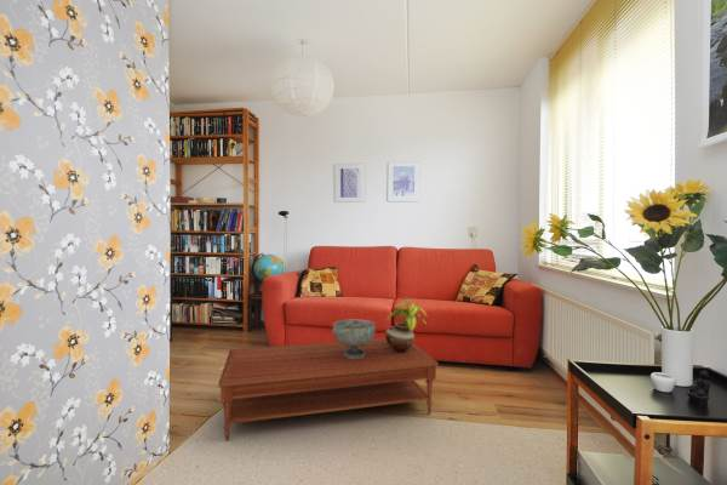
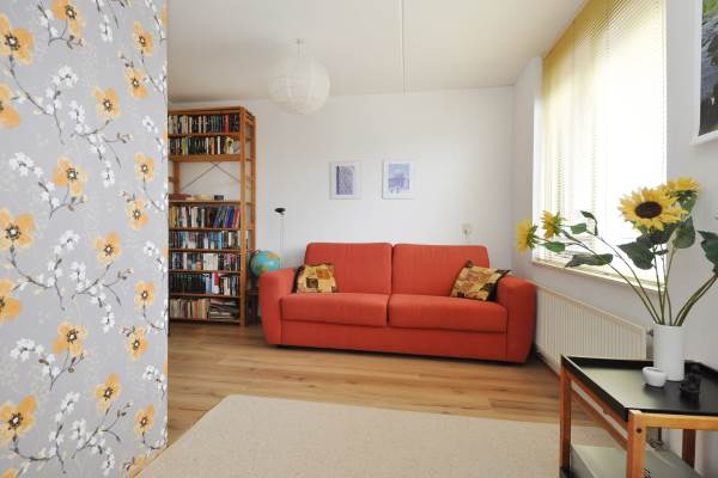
- potted plant [384,296,429,353]
- coffee table [217,337,440,443]
- decorative bowl [332,319,377,359]
